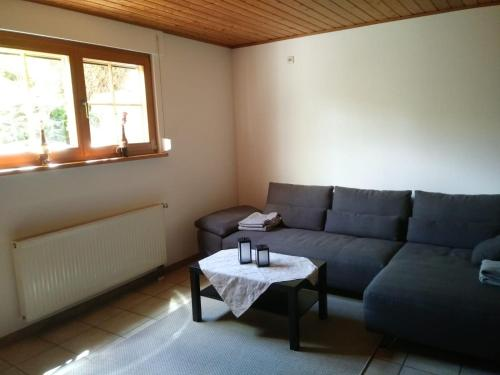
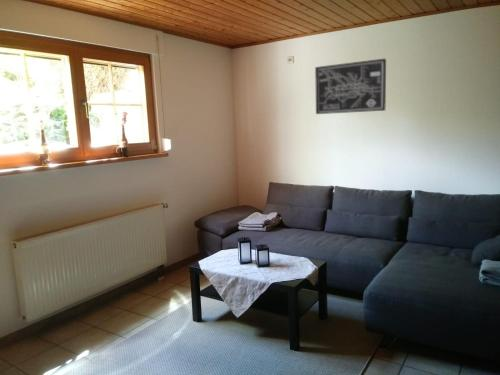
+ wall art [314,58,387,115]
